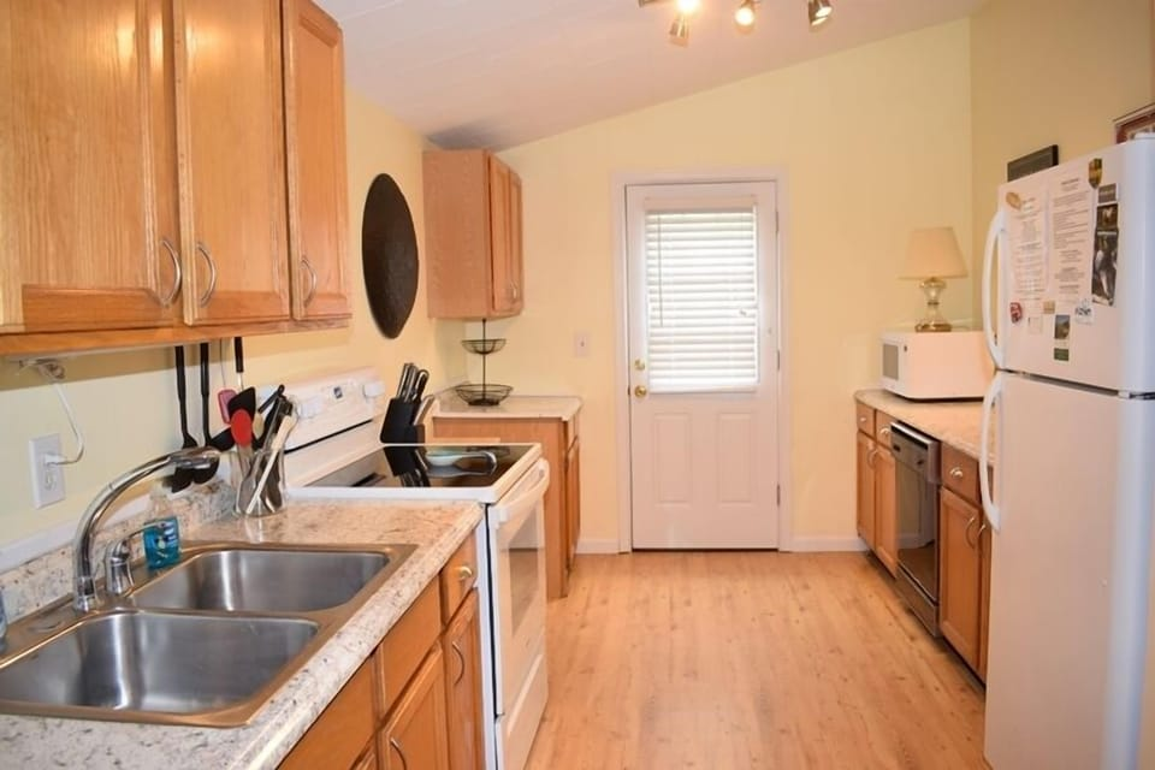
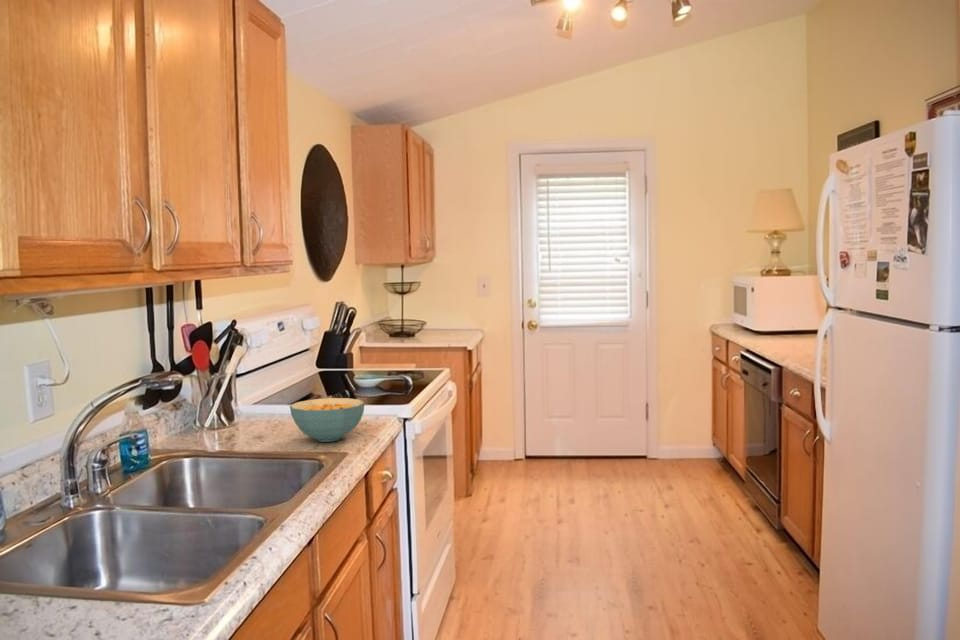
+ cereal bowl [289,397,366,443]
